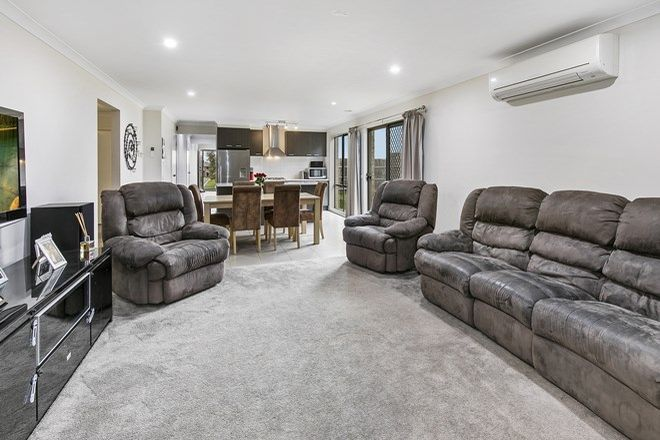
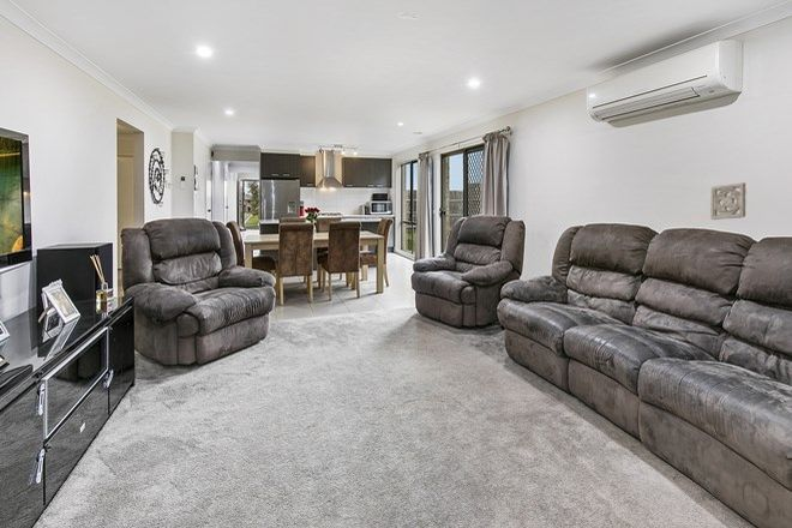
+ wall ornament [709,181,748,221]
